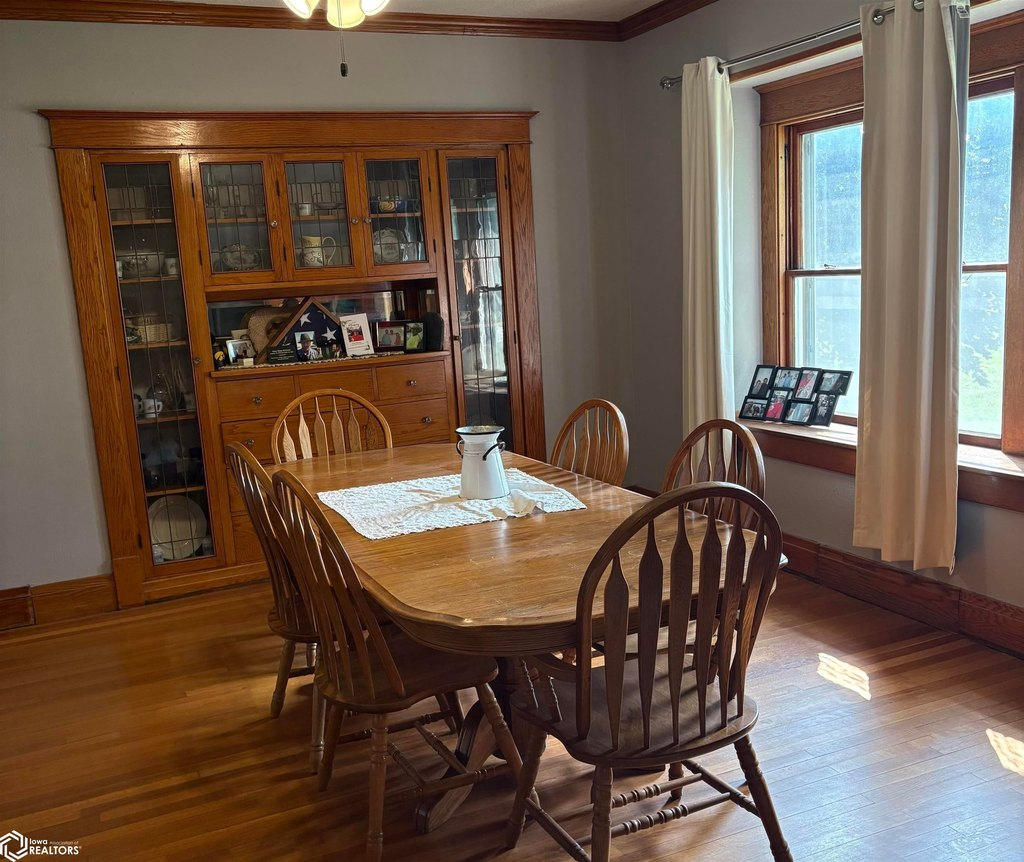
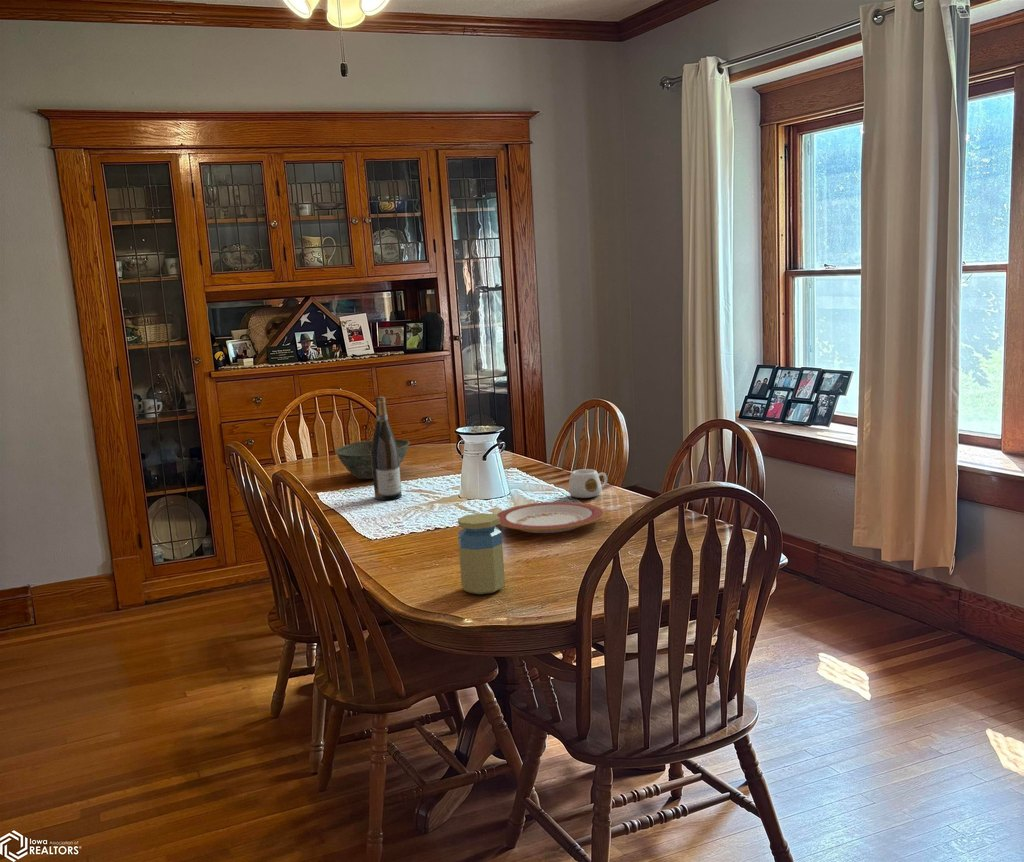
+ wine bottle [371,396,403,501]
+ mug [568,468,608,499]
+ bowl [334,438,411,480]
+ jar [457,512,506,595]
+ plate [496,501,605,534]
